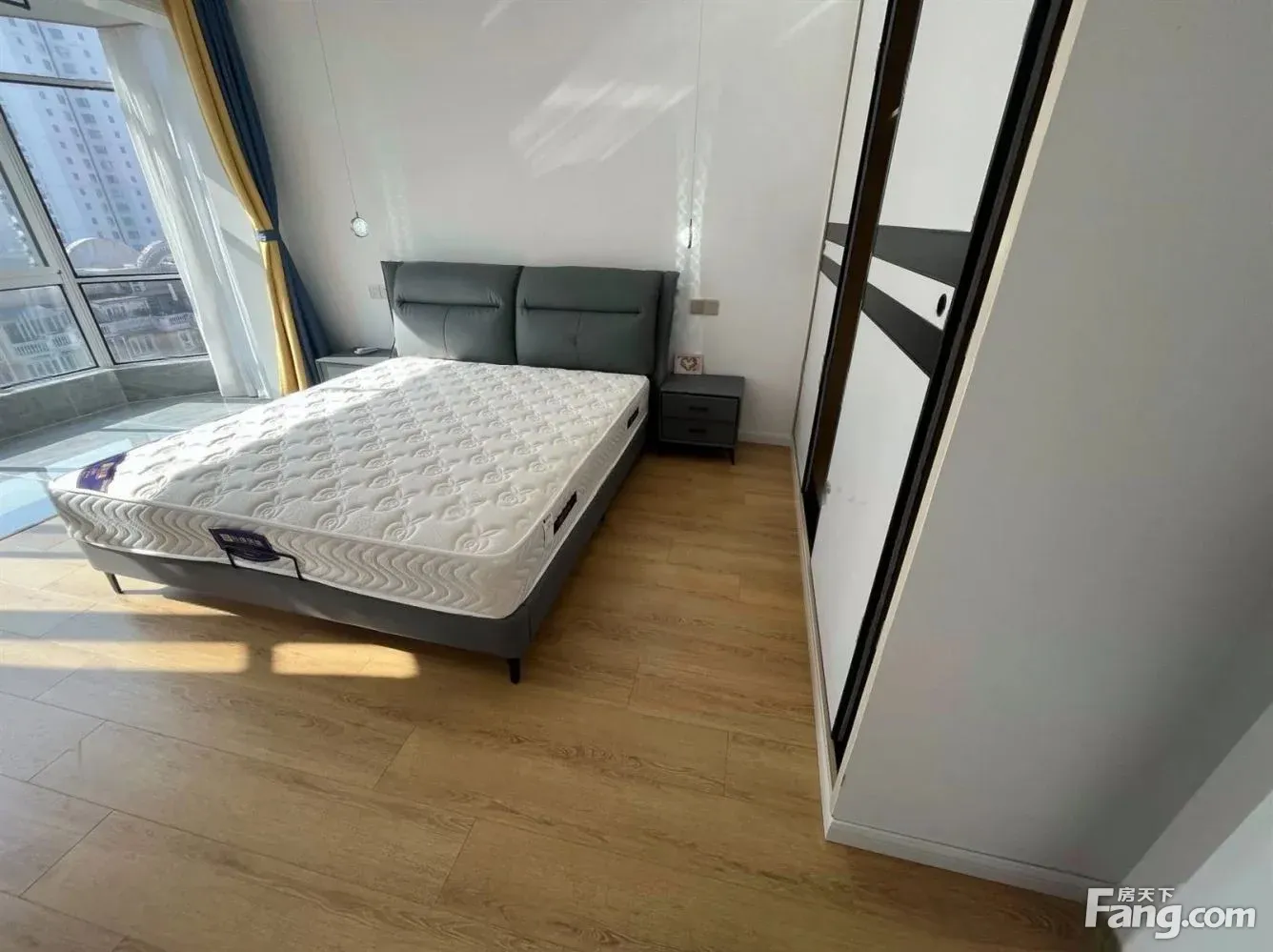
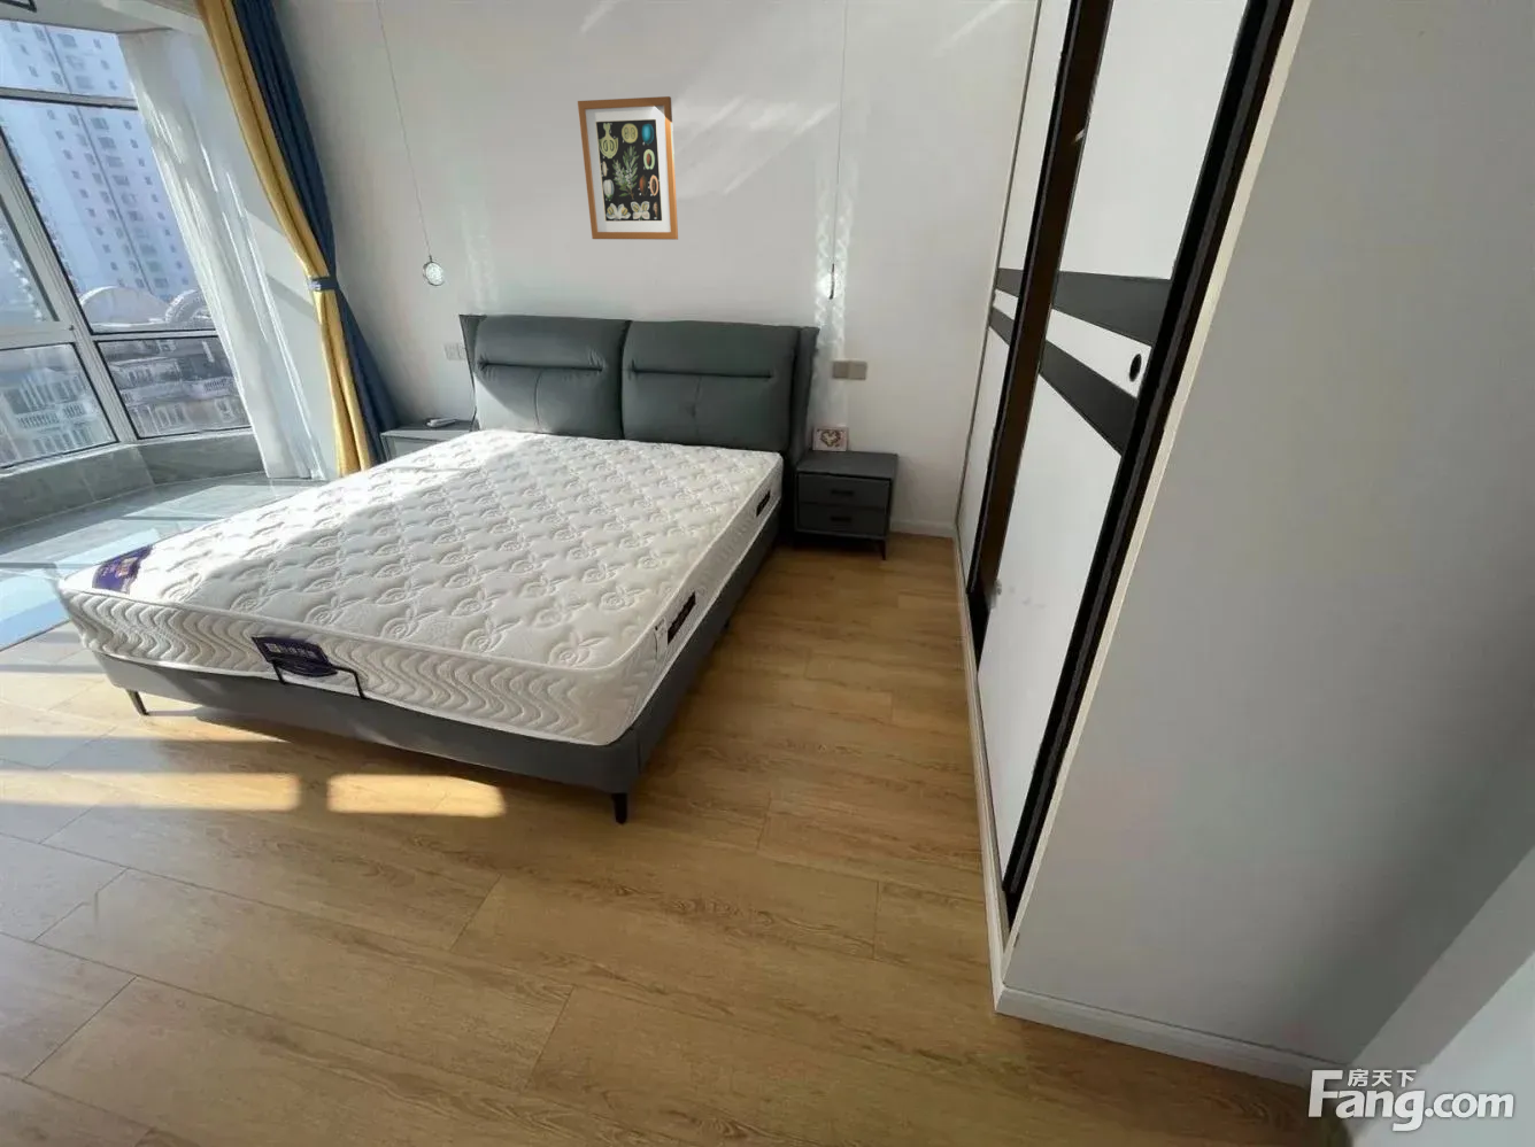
+ wall art [576,95,679,241]
